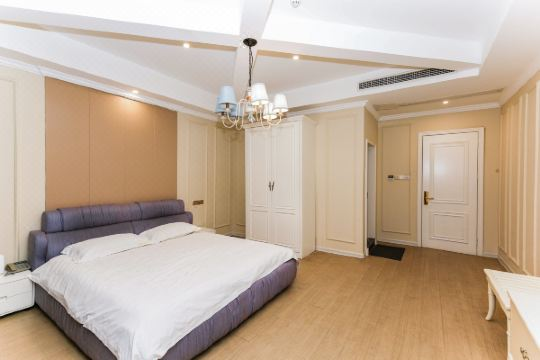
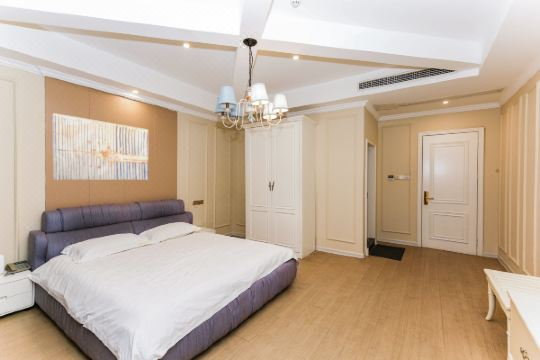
+ wall art [52,112,149,181]
